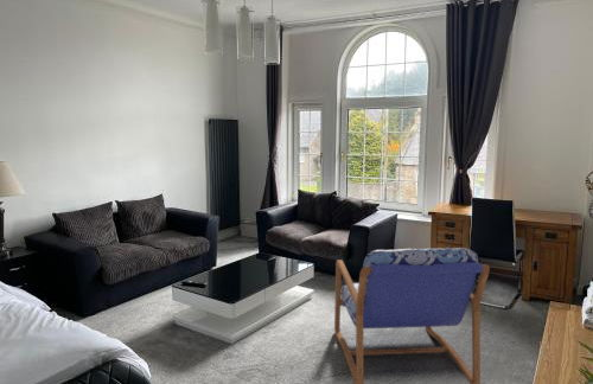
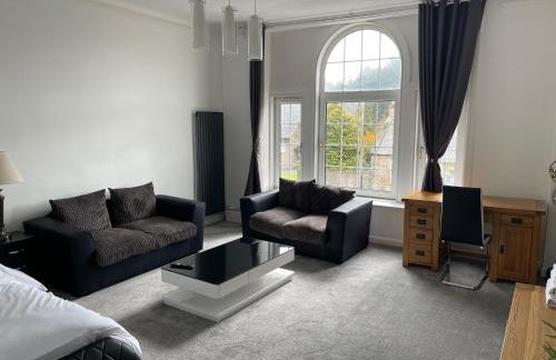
- armchair [333,247,491,384]
